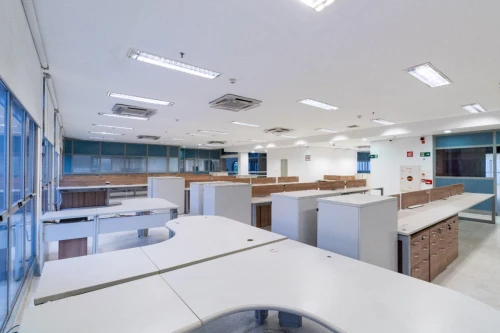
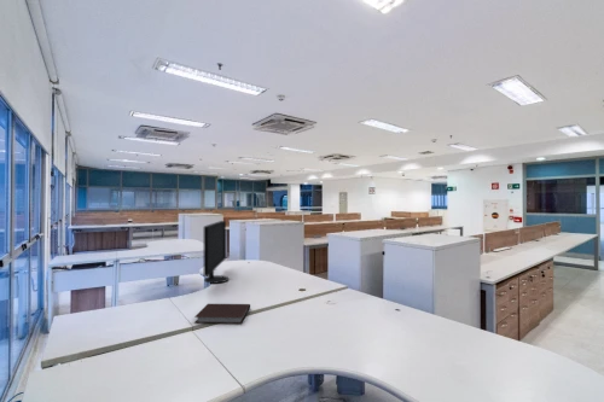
+ notebook [193,303,251,325]
+ computer monitor [203,220,231,285]
